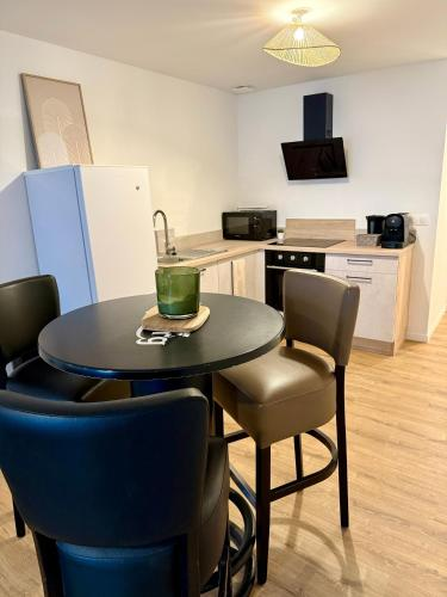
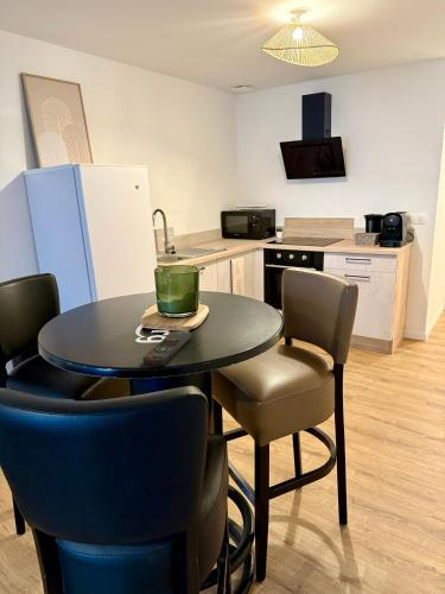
+ remote control [142,330,192,367]
